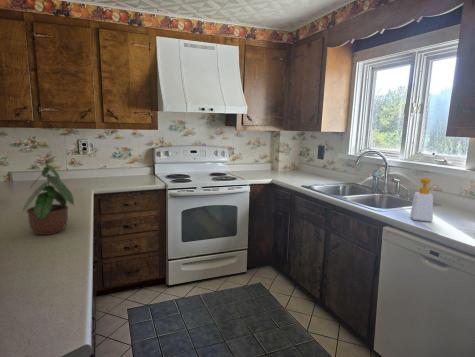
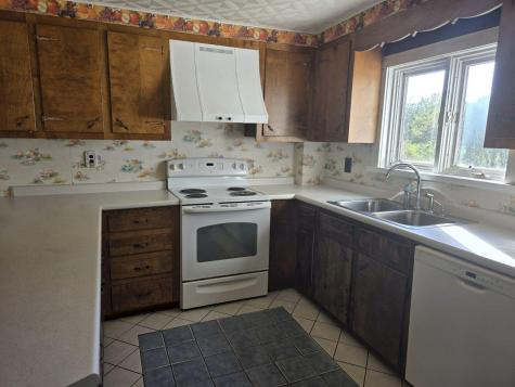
- soap bottle [409,177,434,223]
- potted plant [20,150,75,236]
